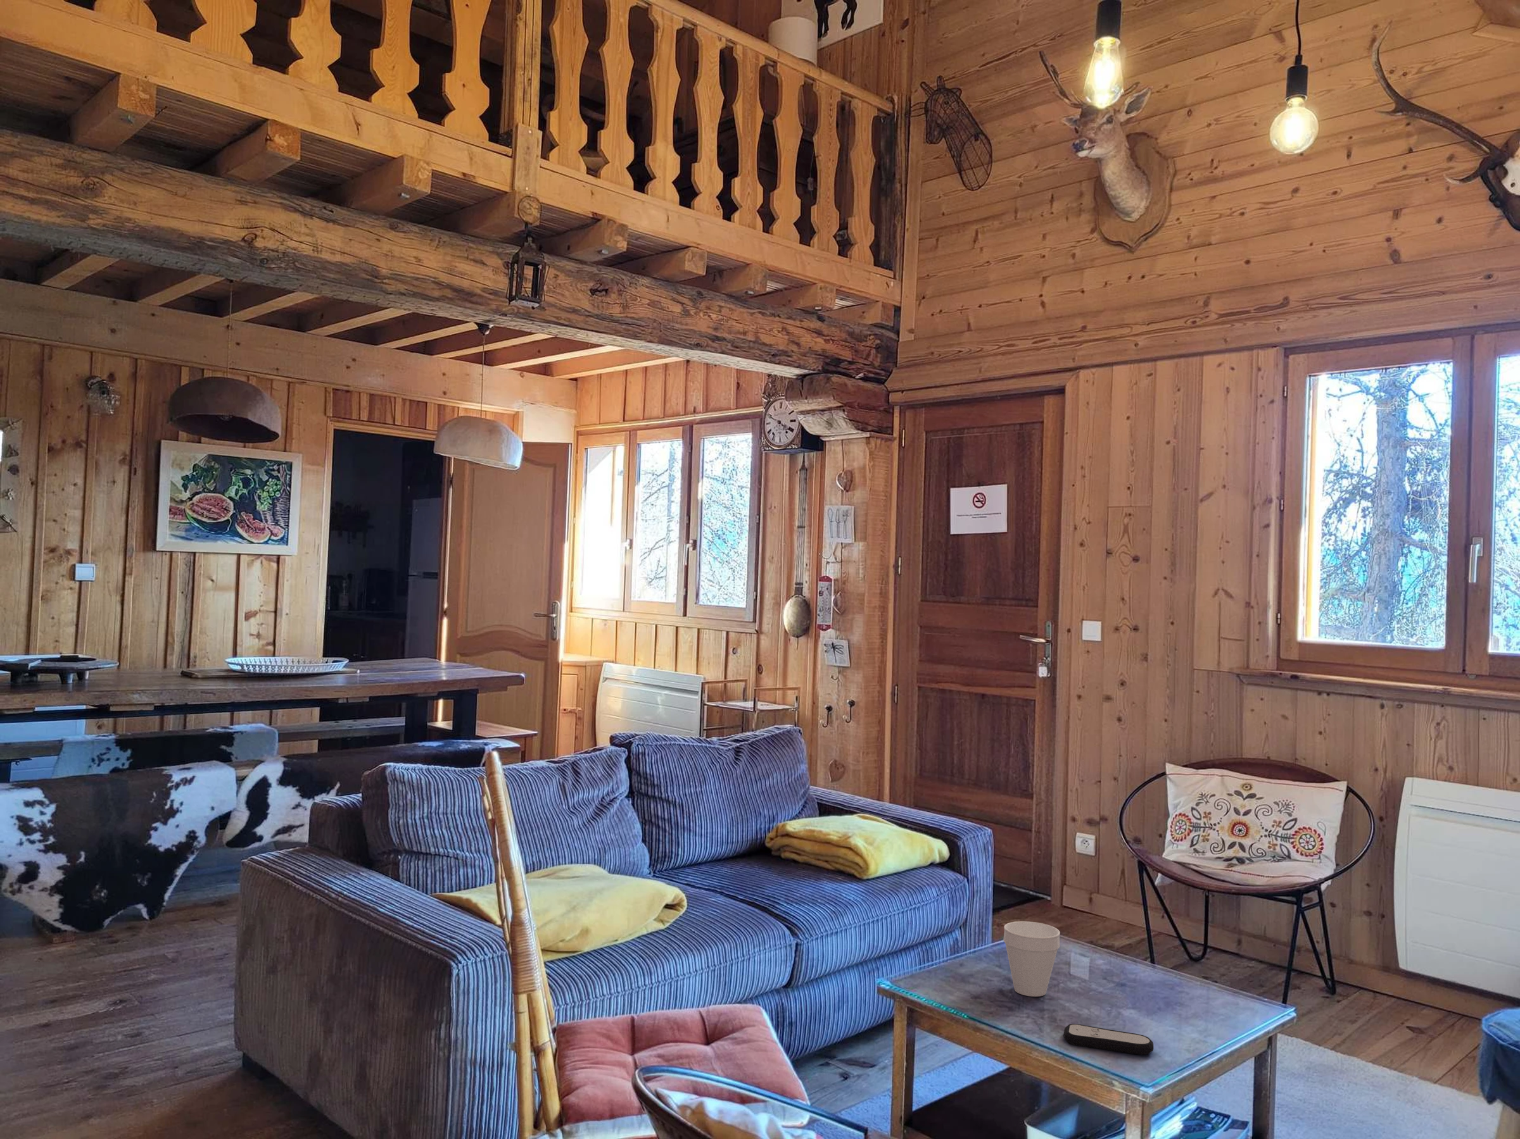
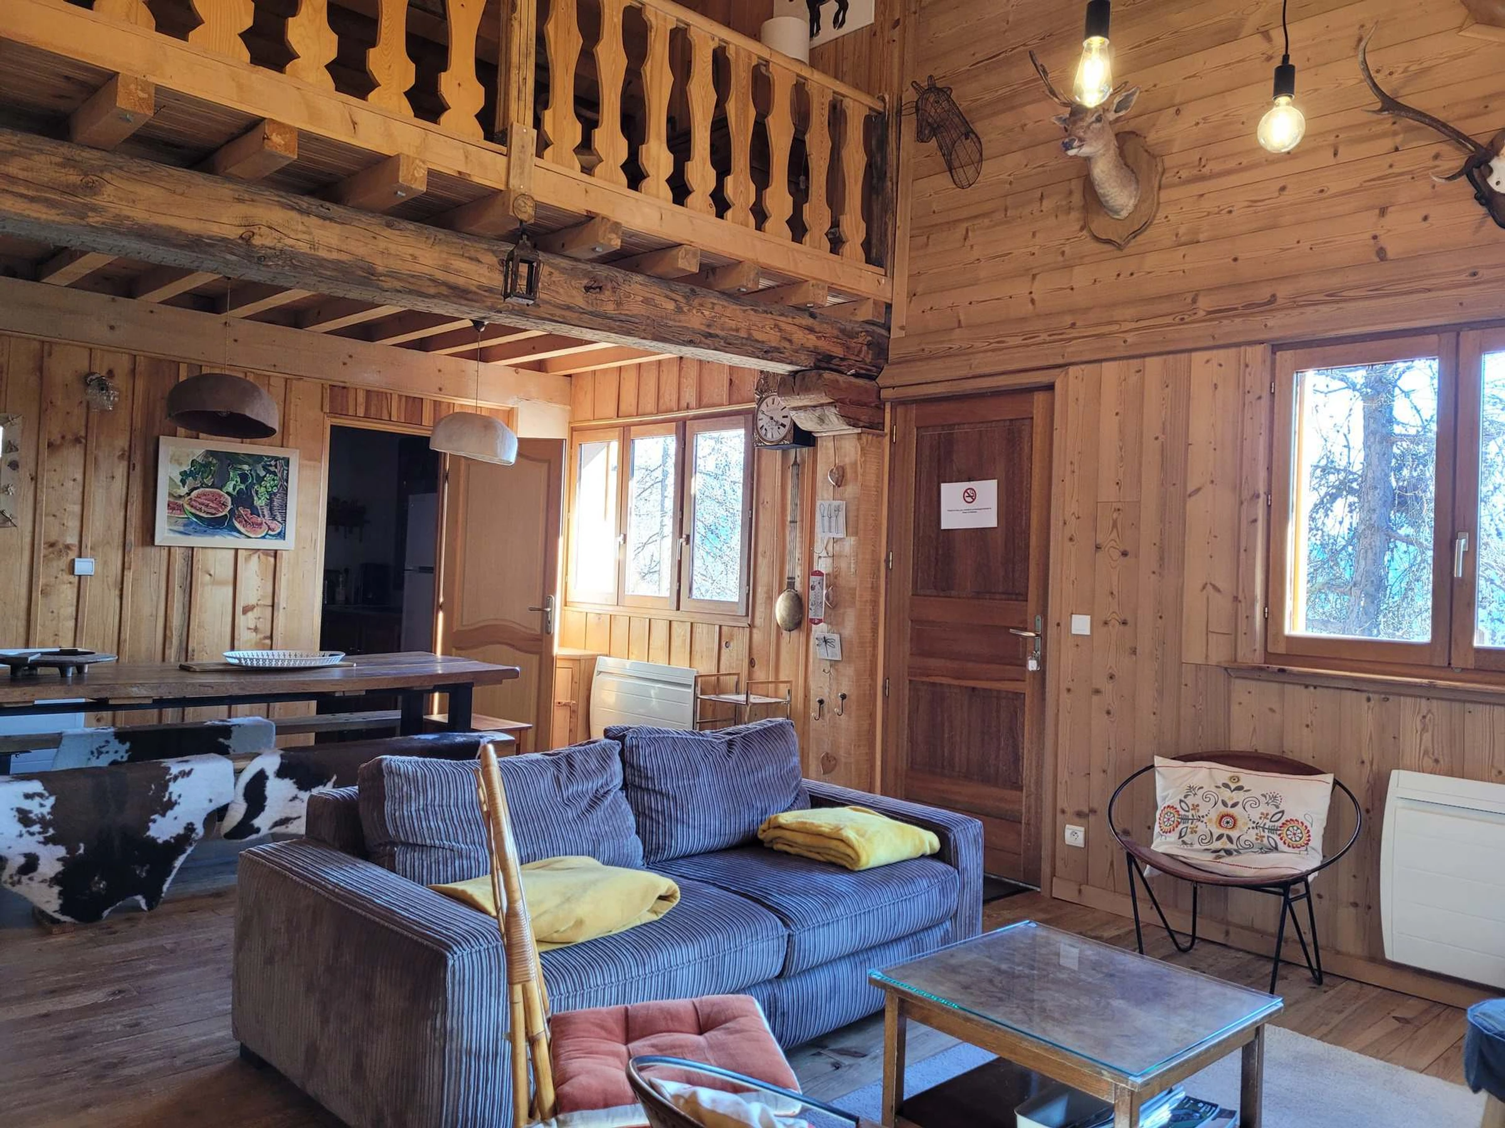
- cup [1003,921,1060,998]
- remote control [1063,1023,1155,1055]
